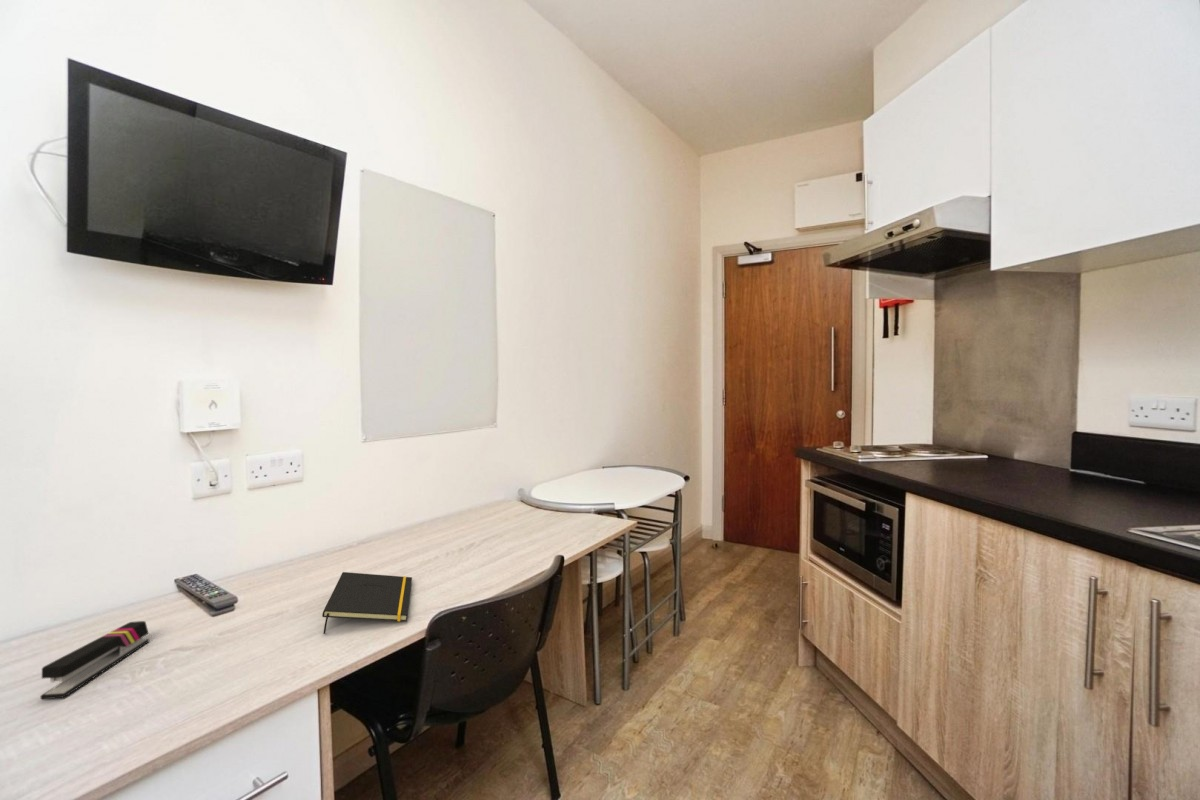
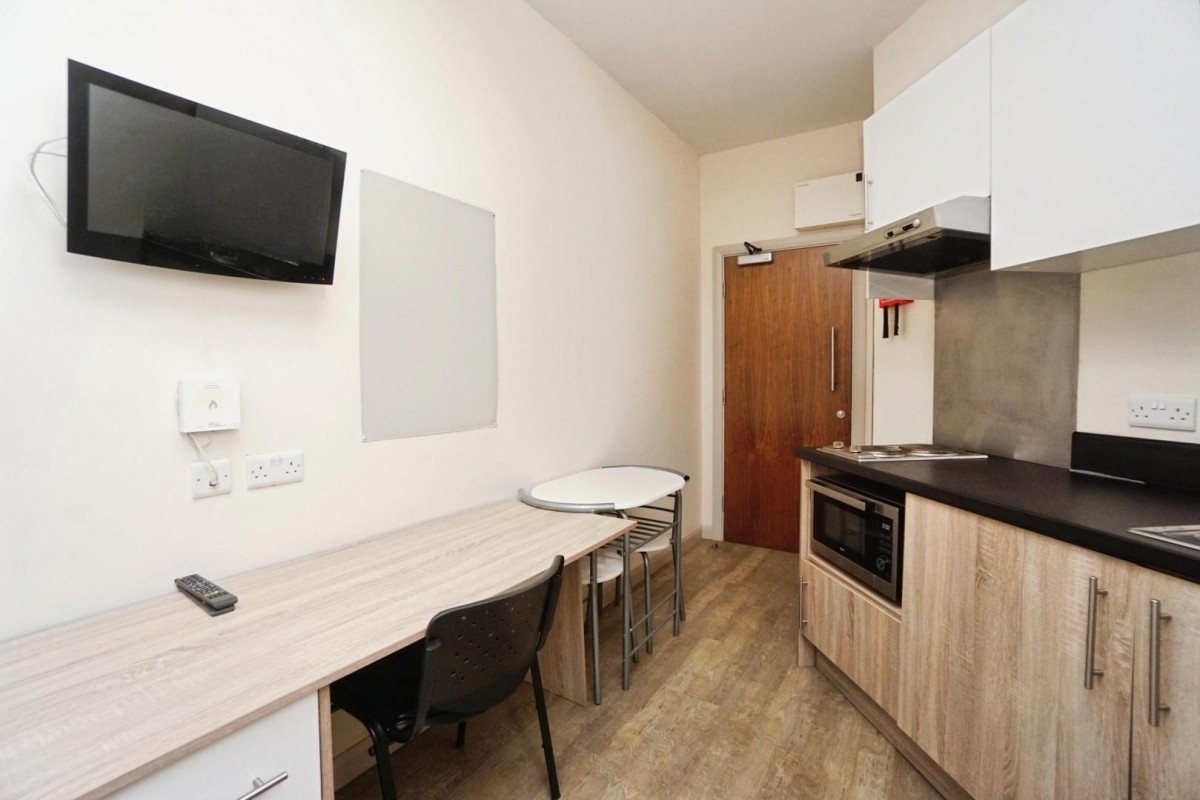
- notepad [321,571,413,635]
- stapler [40,620,150,700]
